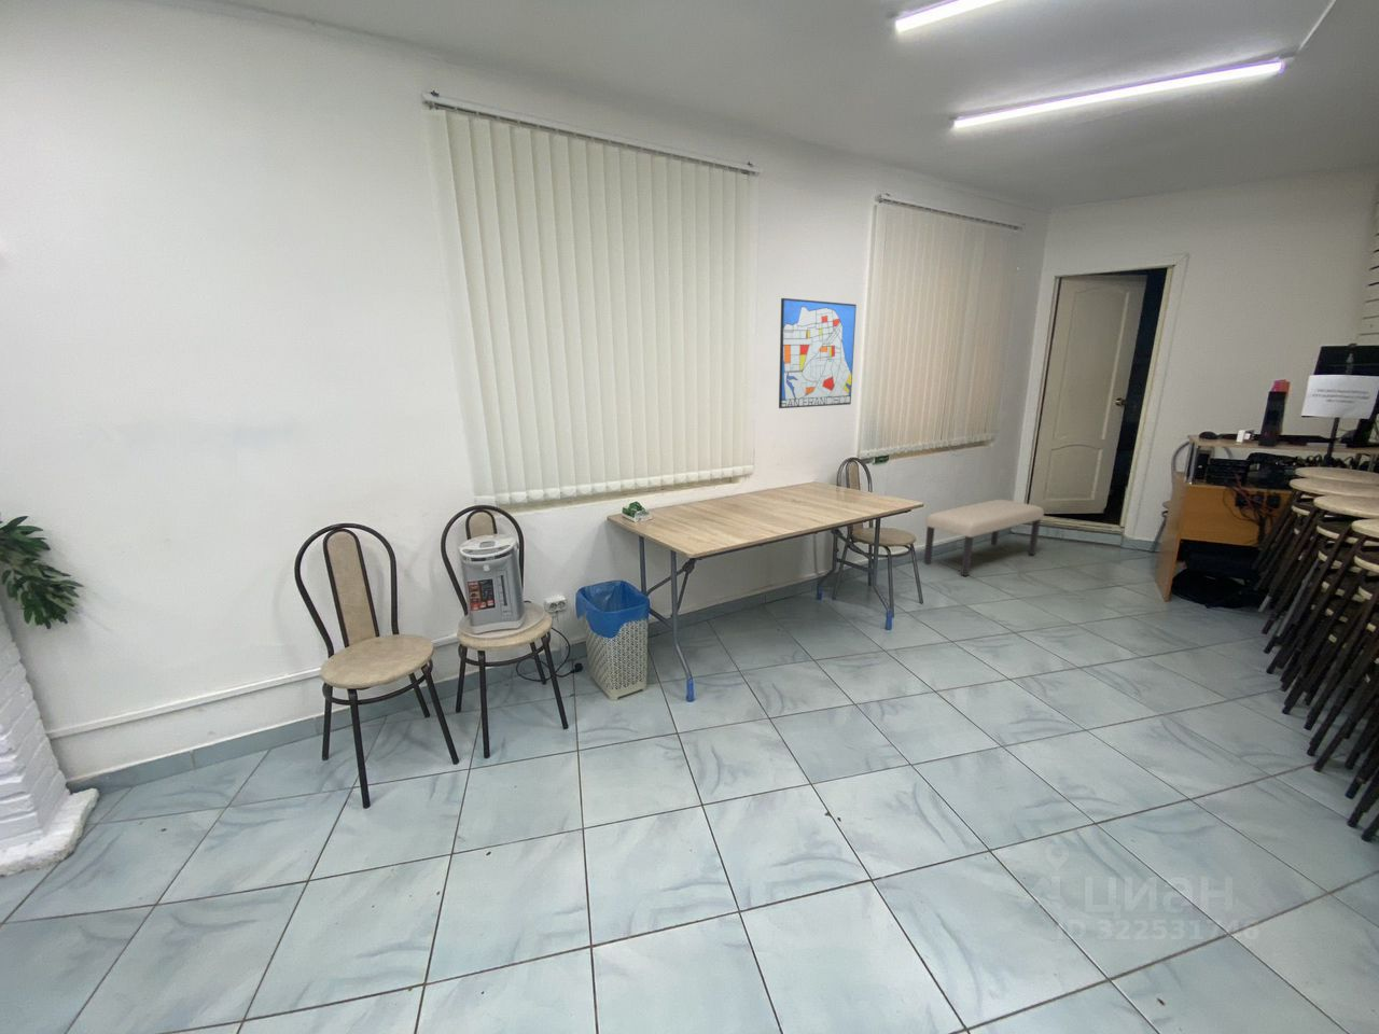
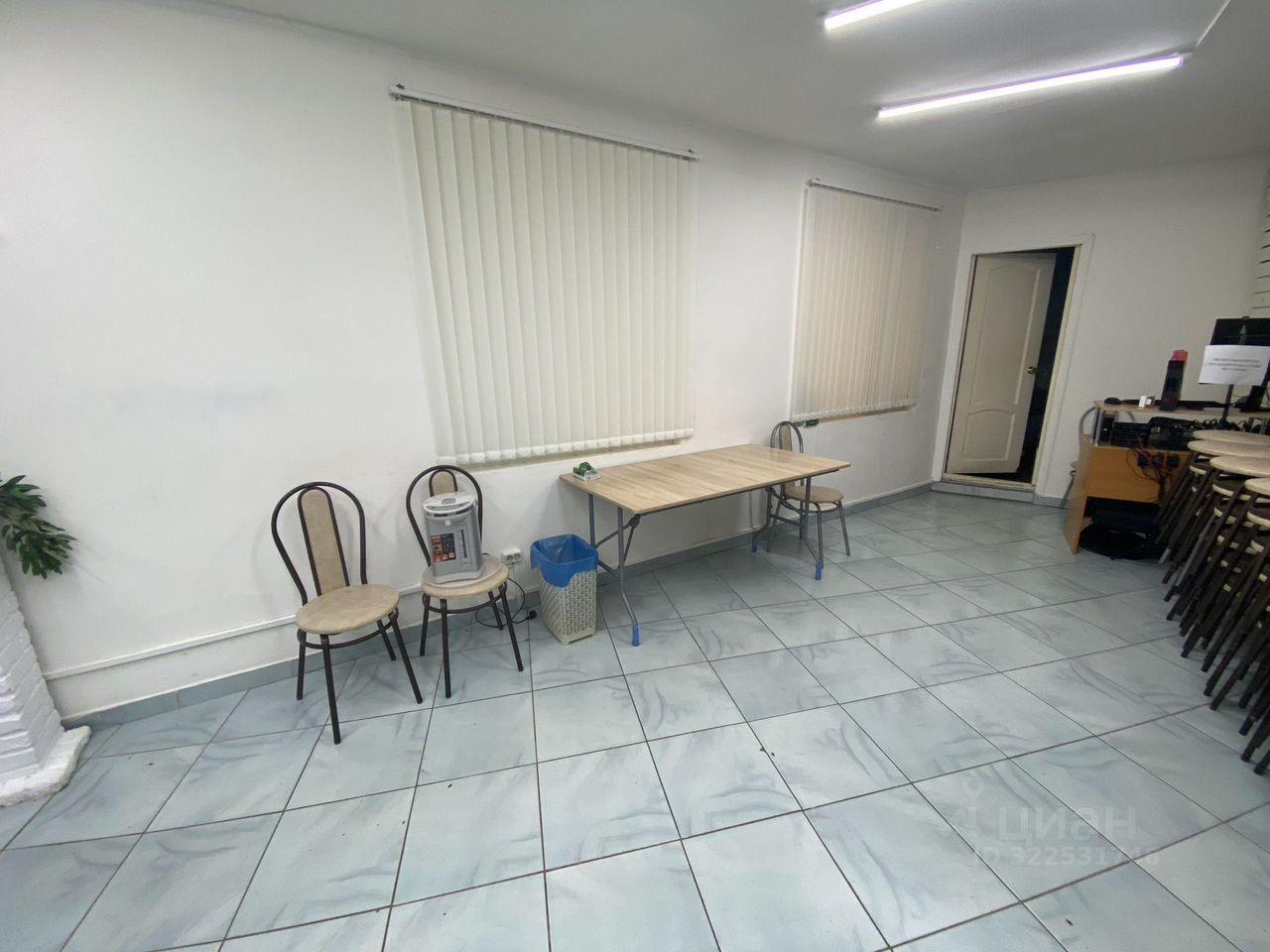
- bench [923,499,1045,578]
- wall art [777,298,858,409]
